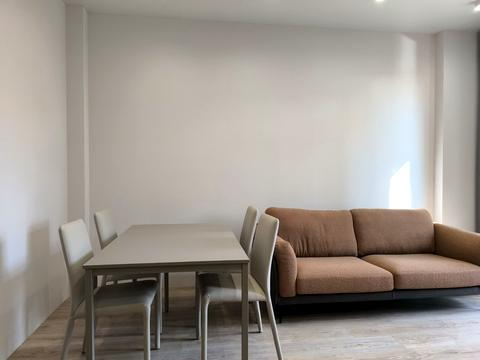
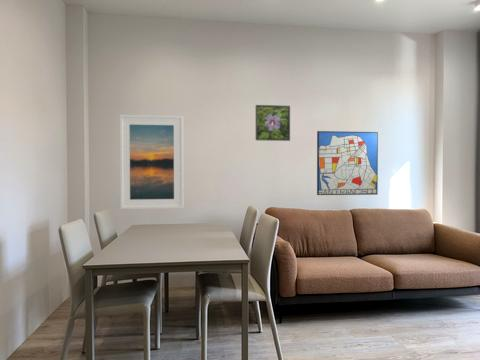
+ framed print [119,114,185,210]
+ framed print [255,104,291,142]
+ wall art [316,130,379,196]
